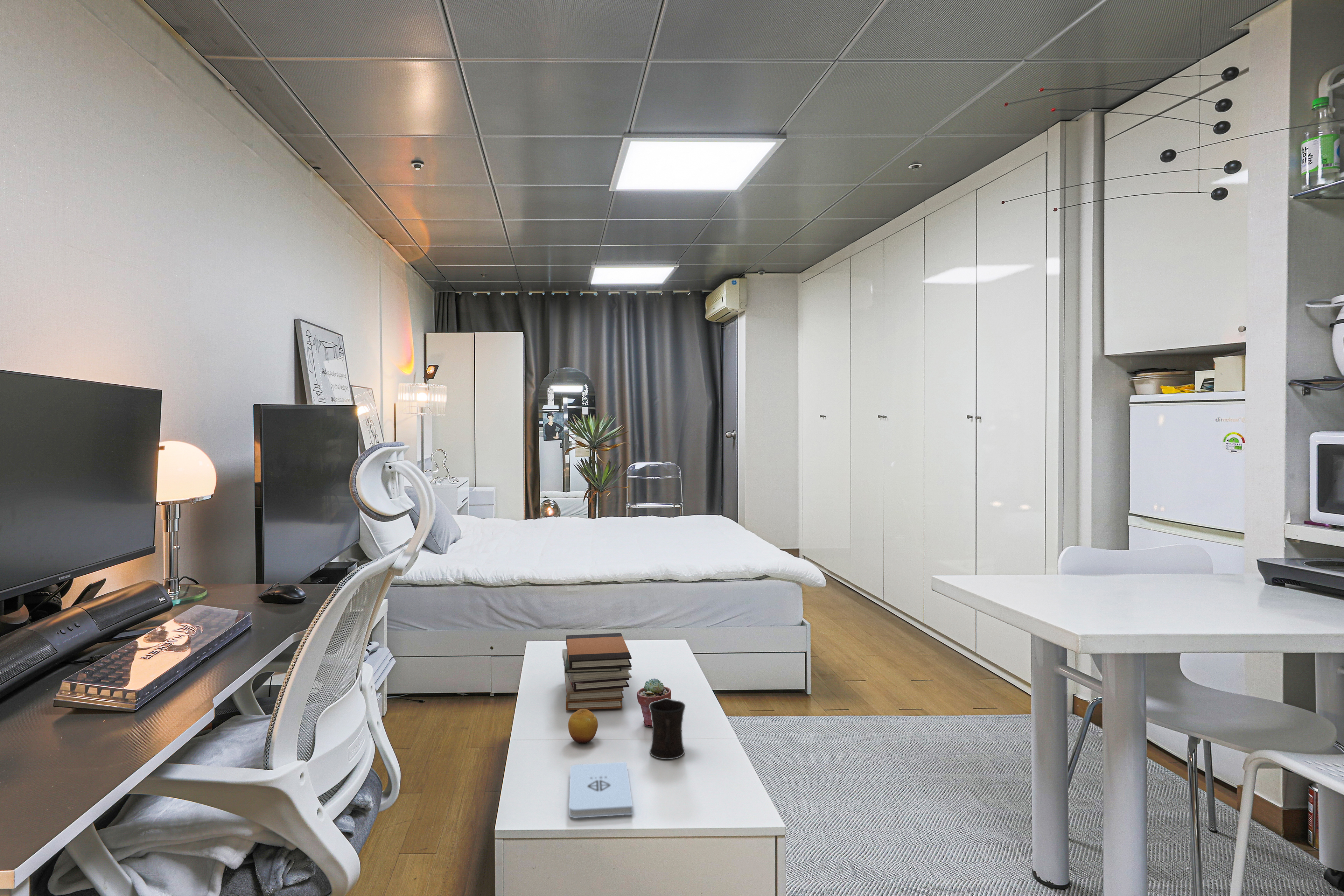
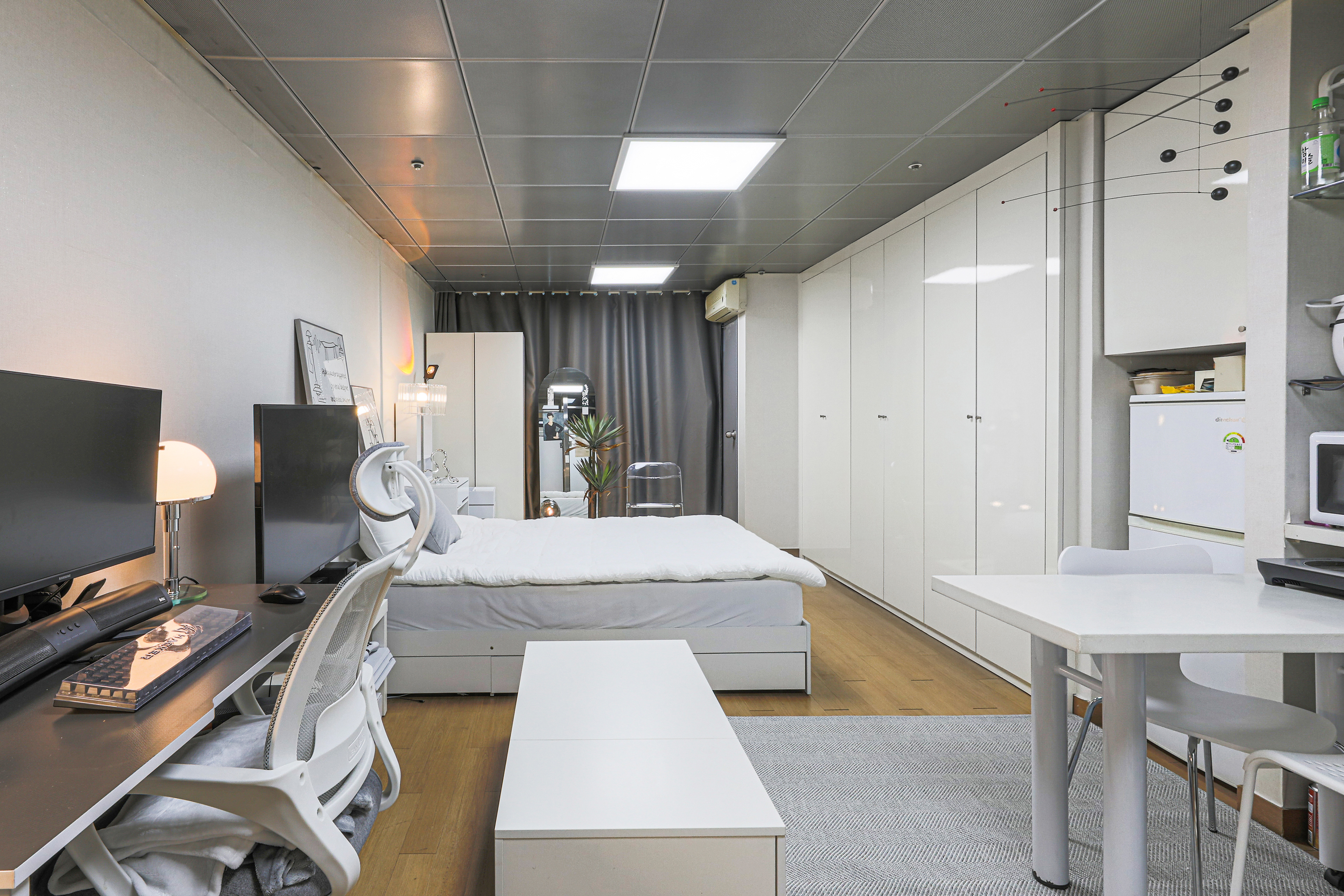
- fruit [568,709,598,744]
- notepad [569,762,633,818]
- mug [649,698,686,760]
- potted succulent [637,678,671,727]
- book stack [562,632,632,711]
